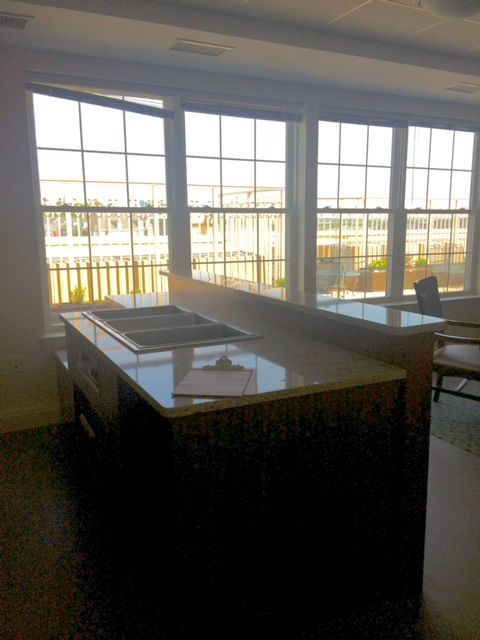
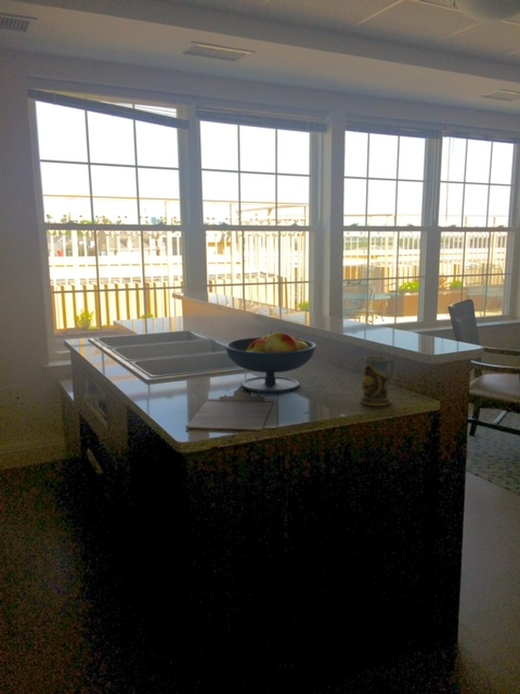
+ fruit bowl [223,331,317,394]
+ mug [360,355,394,407]
